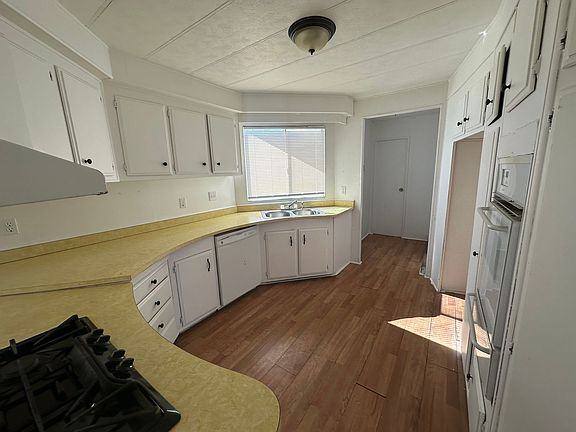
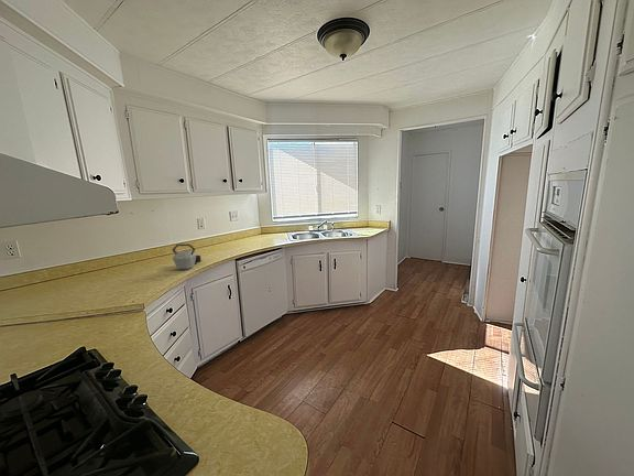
+ kettle [172,242,203,271]
